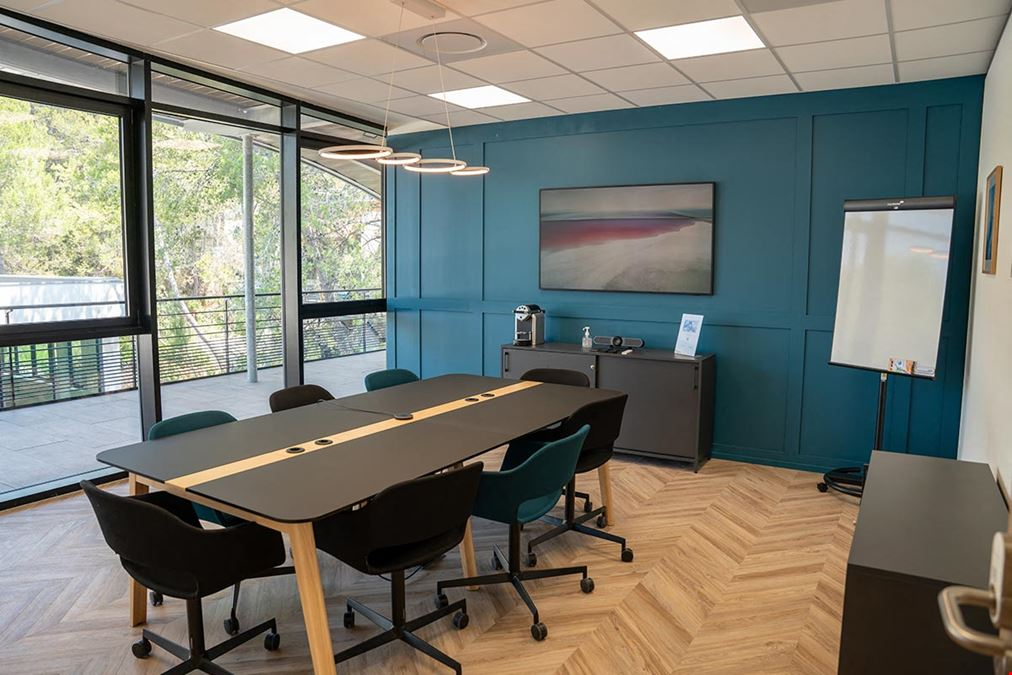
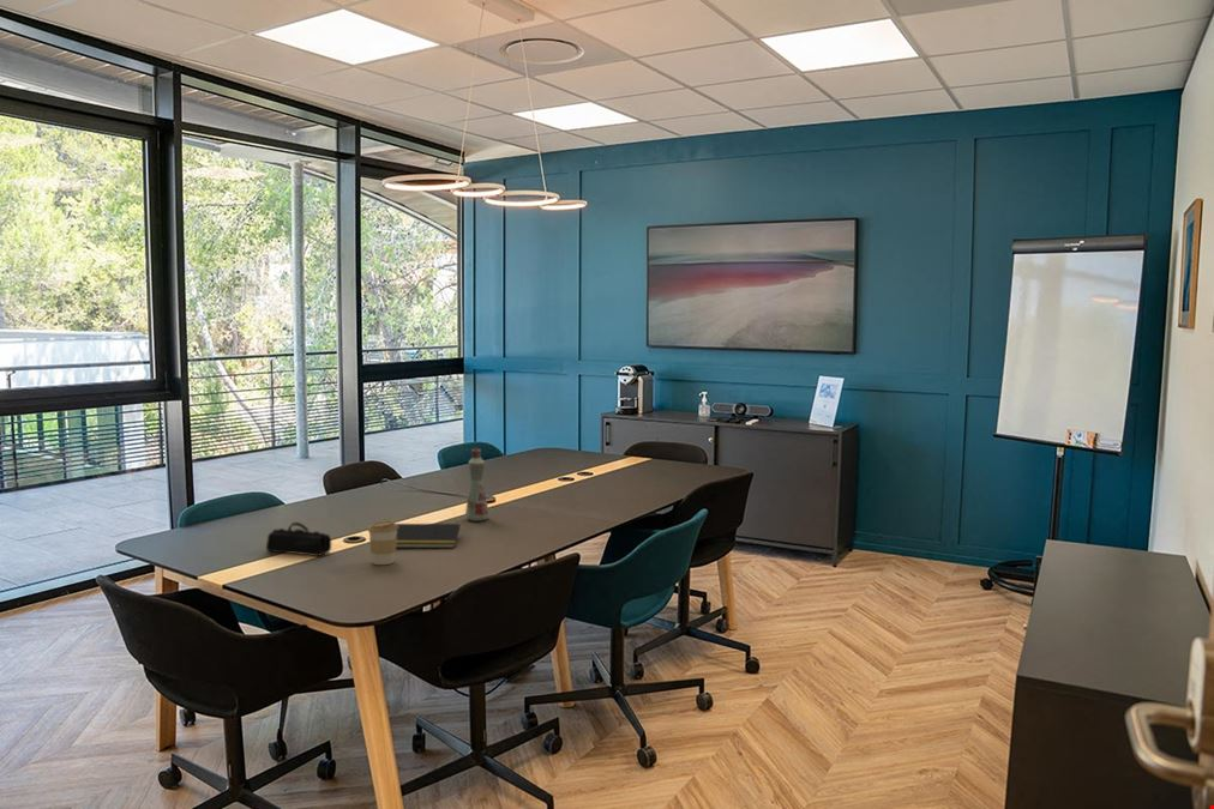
+ notepad [396,523,461,549]
+ pencil case [265,521,332,557]
+ bottle [464,447,489,523]
+ coffee cup [367,520,398,566]
